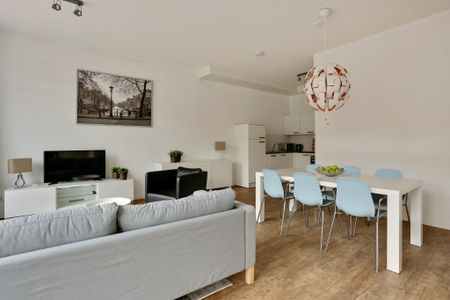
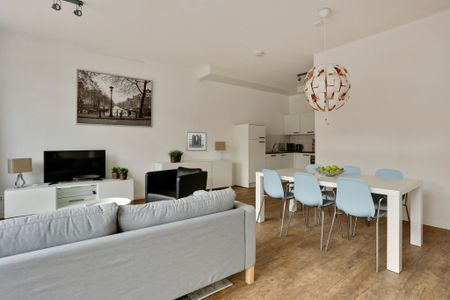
+ wall art [185,130,208,152]
